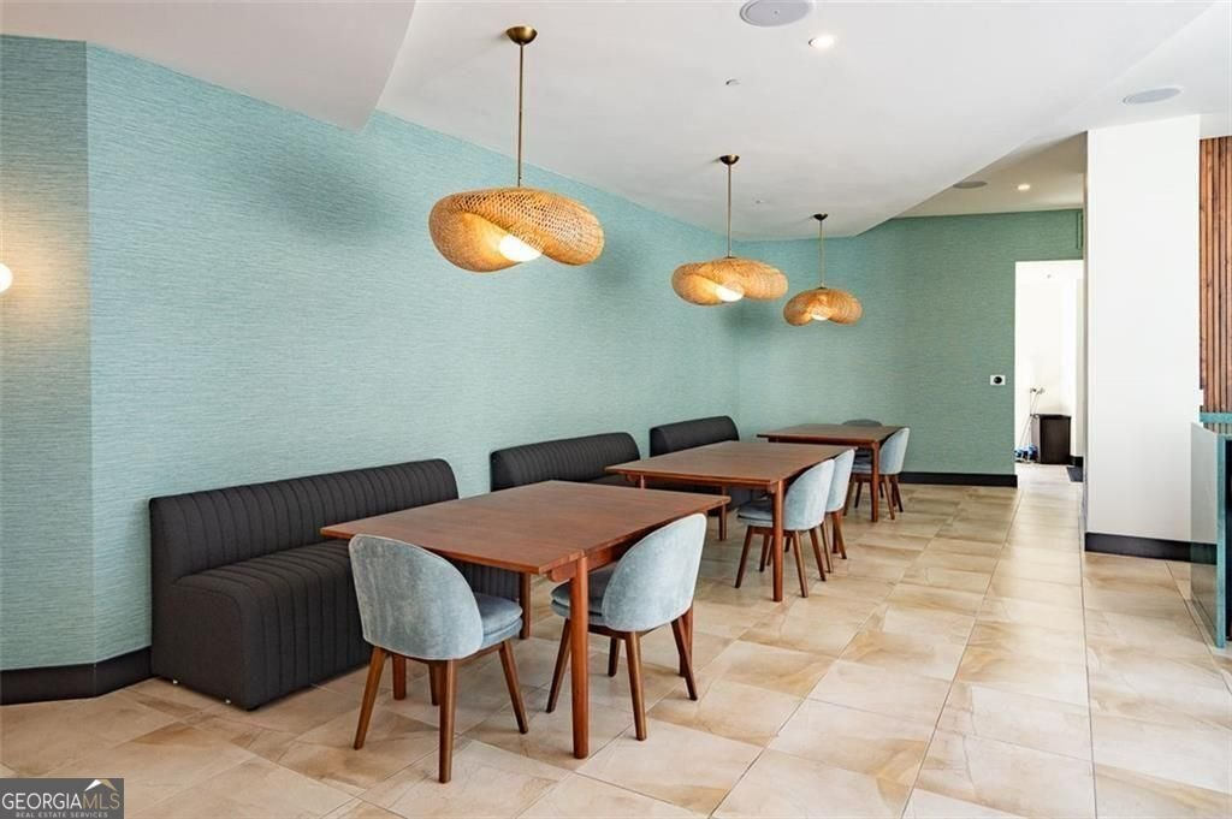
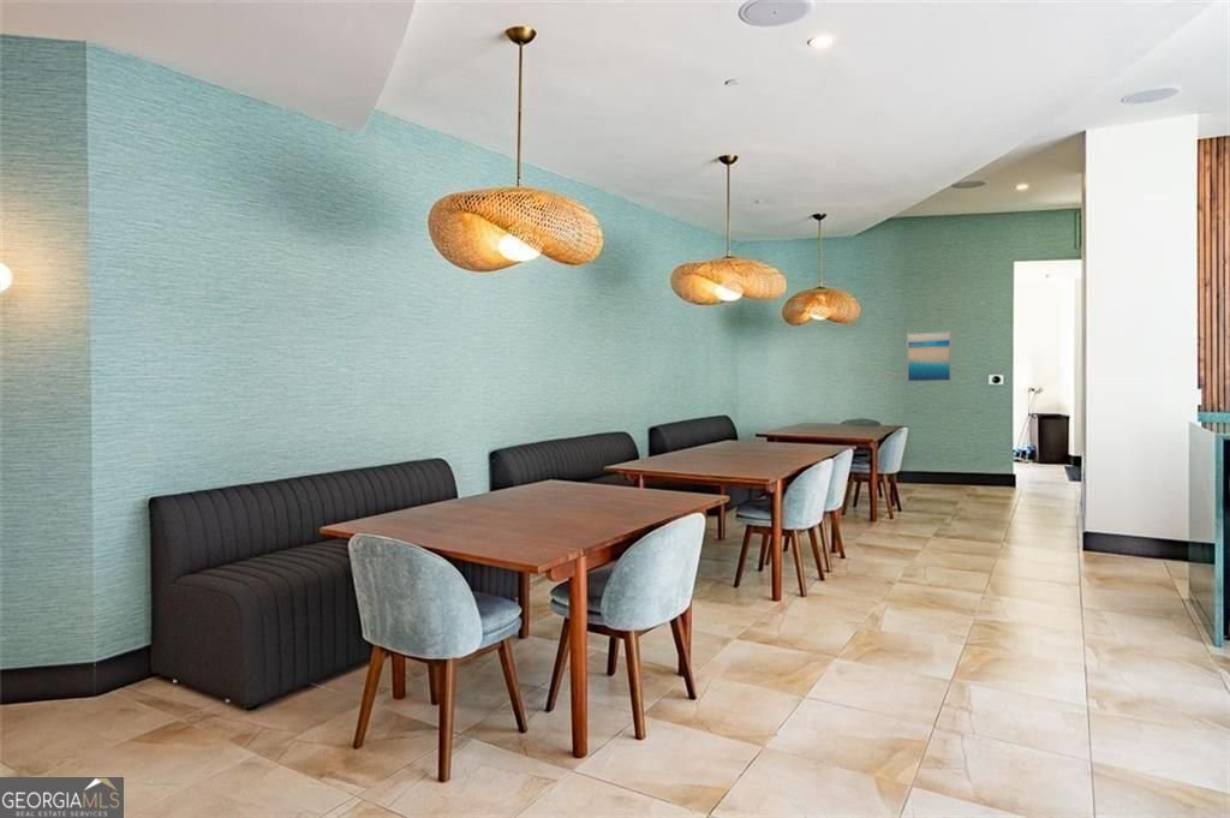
+ wall art [906,330,953,383]
